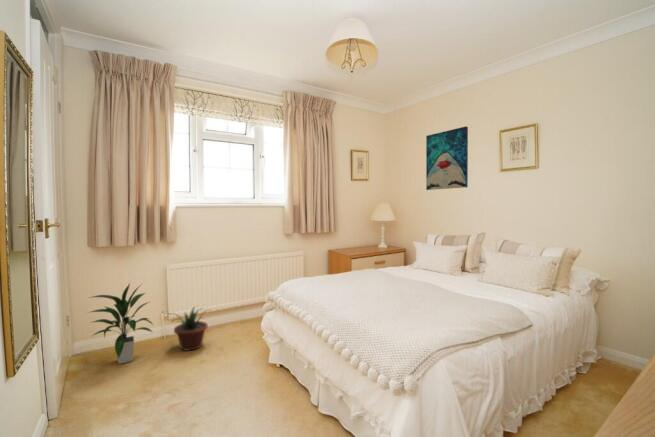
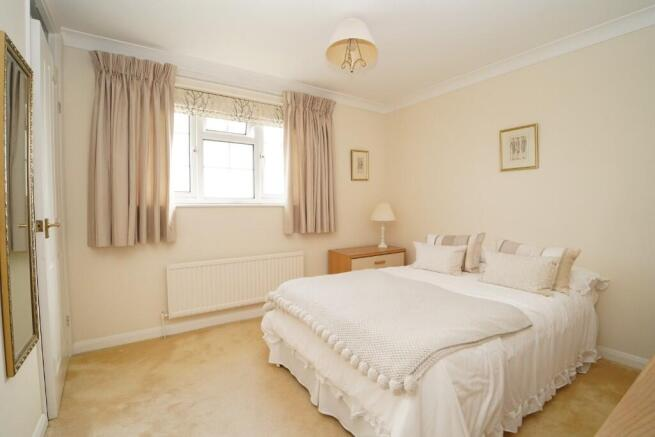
- indoor plant [86,281,155,365]
- potted plant [166,306,211,352]
- wall art [425,126,469,191]
